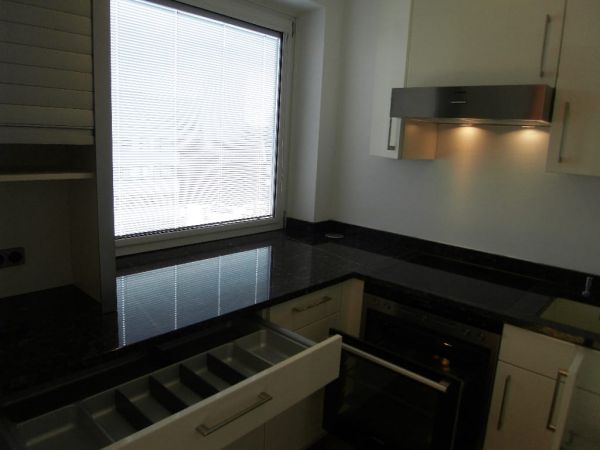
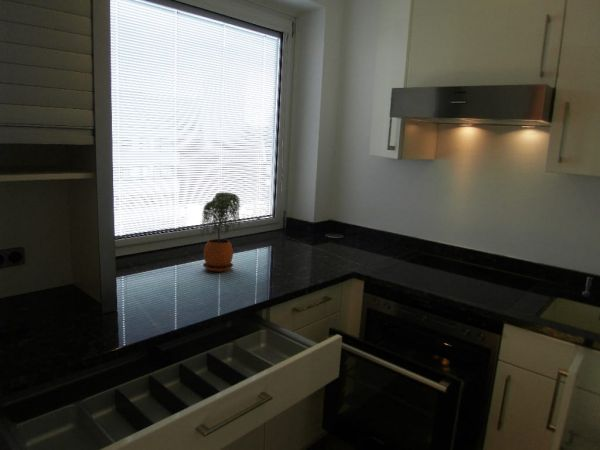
+ potted plant [199,191,242,273]
